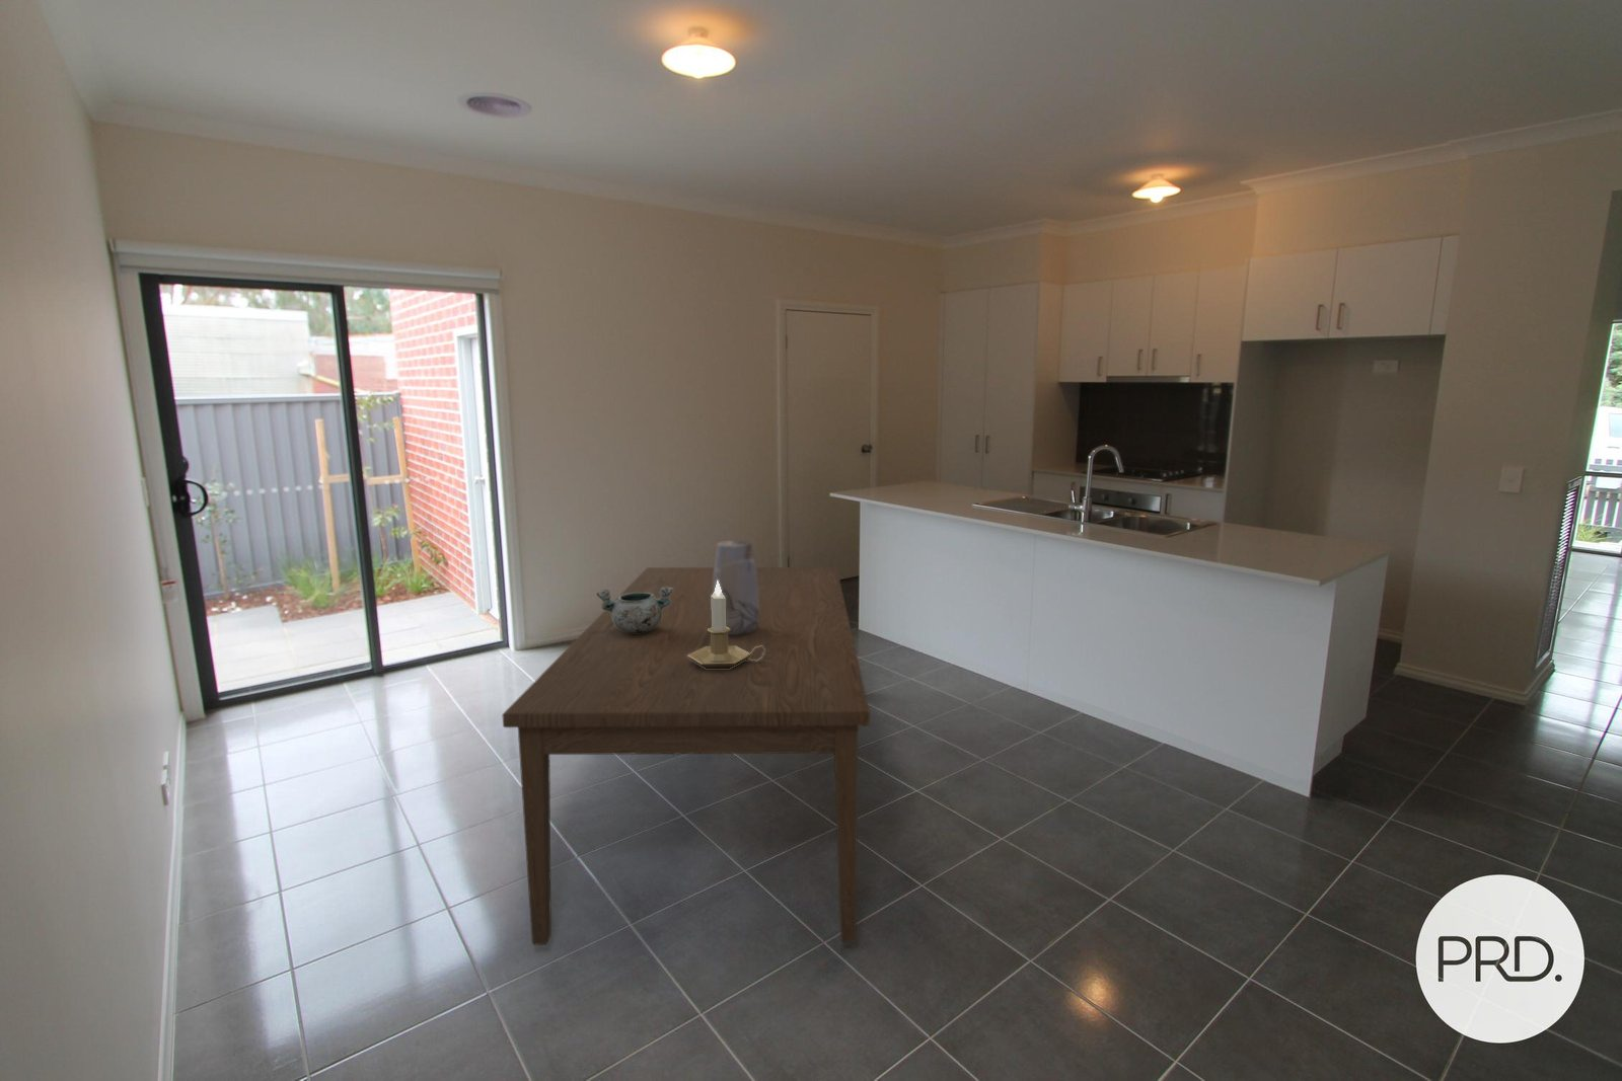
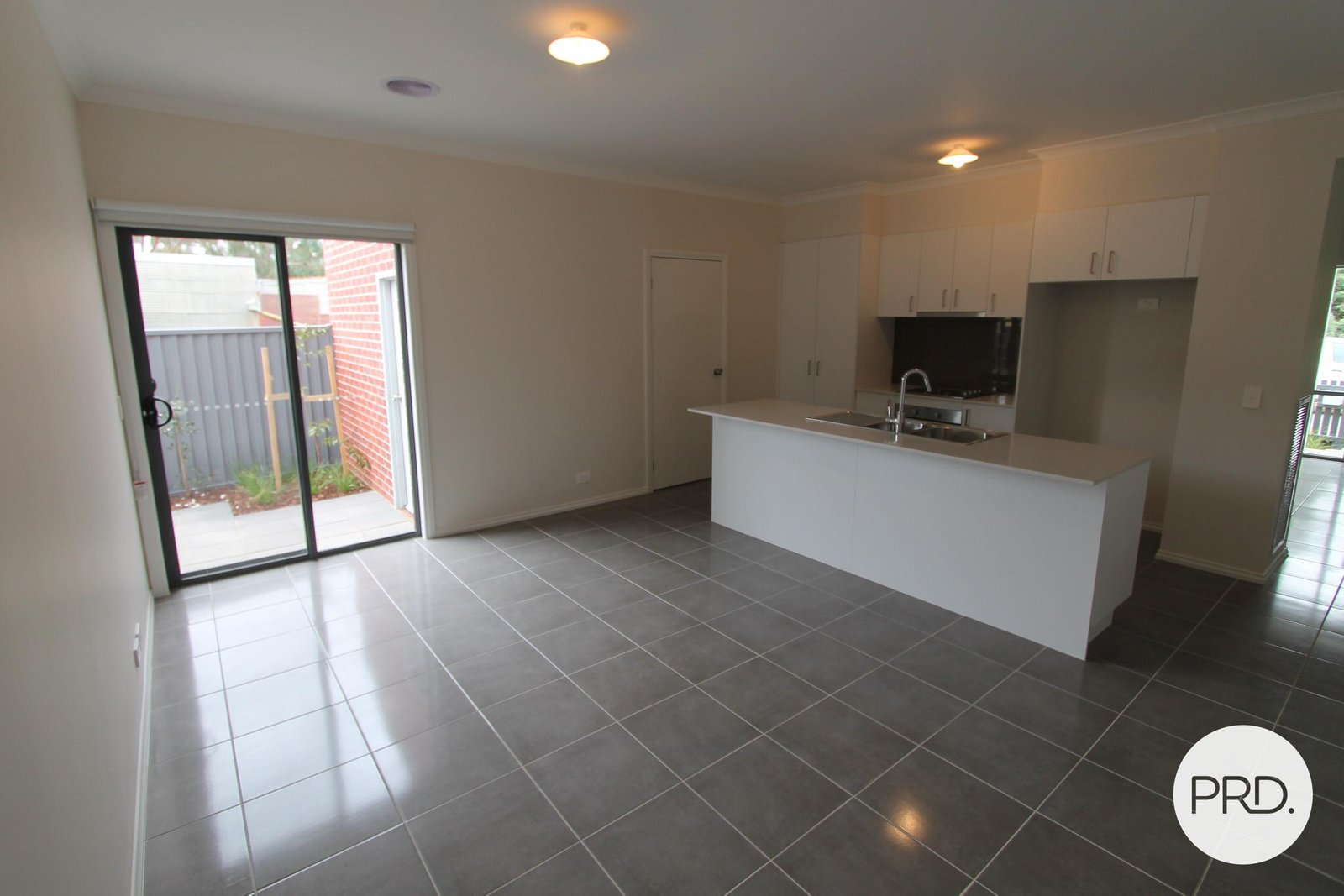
- vase [713,539,759,636]
- dining table [502,566,871,945]
- candlestick [688,580,765,668]
- decorative bowl [596,586,673,633]
